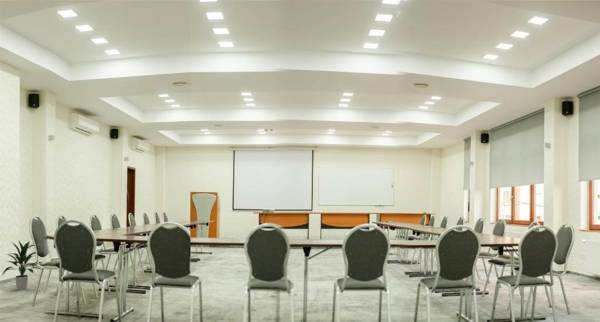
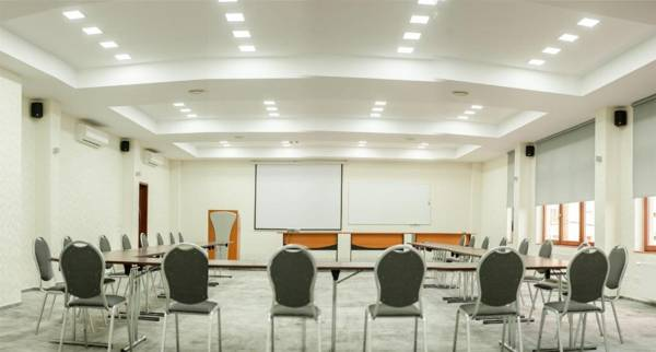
- indoor plant [1,240,43,292]
